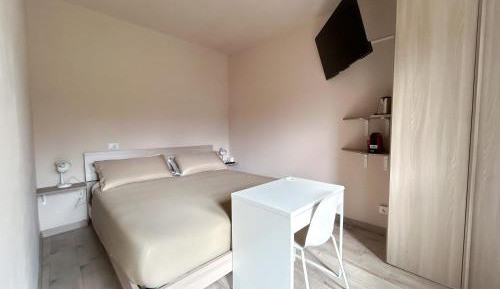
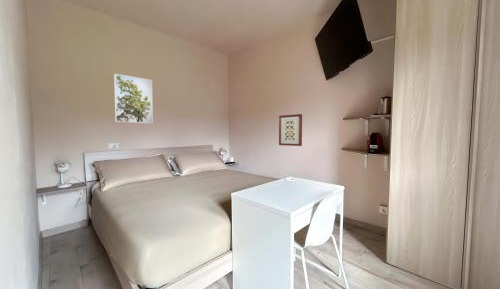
+ wall art [278,113,303,147]
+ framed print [113,73,154,124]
